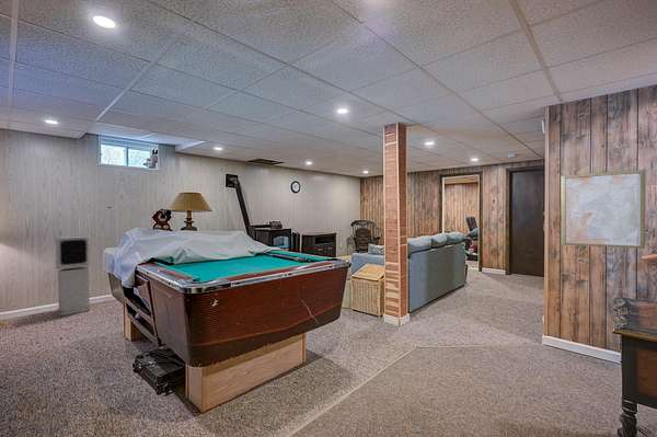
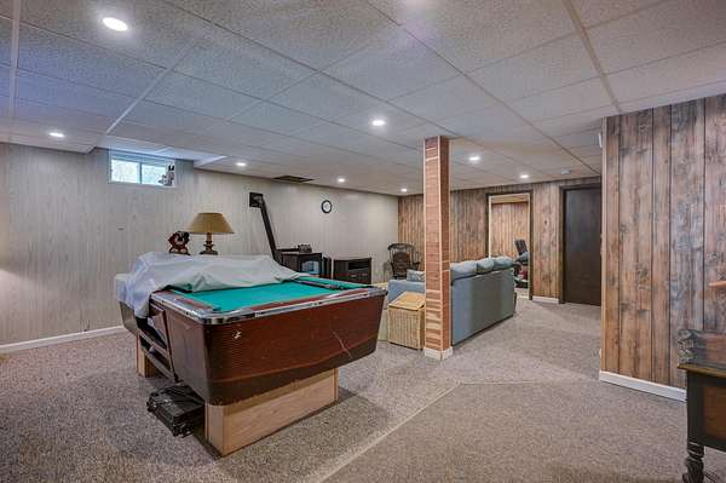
- wall art [561,169,646,250]
- air purifier [55,234,92,317]
